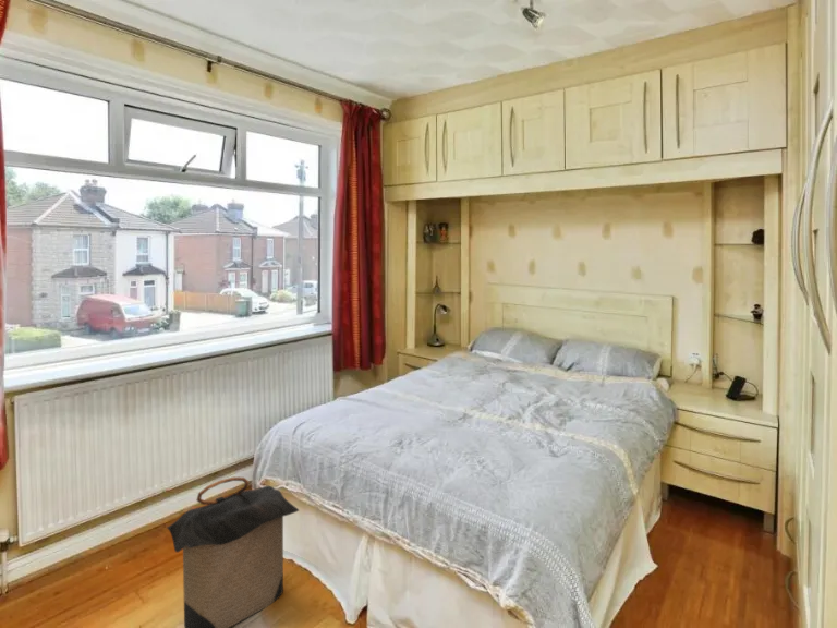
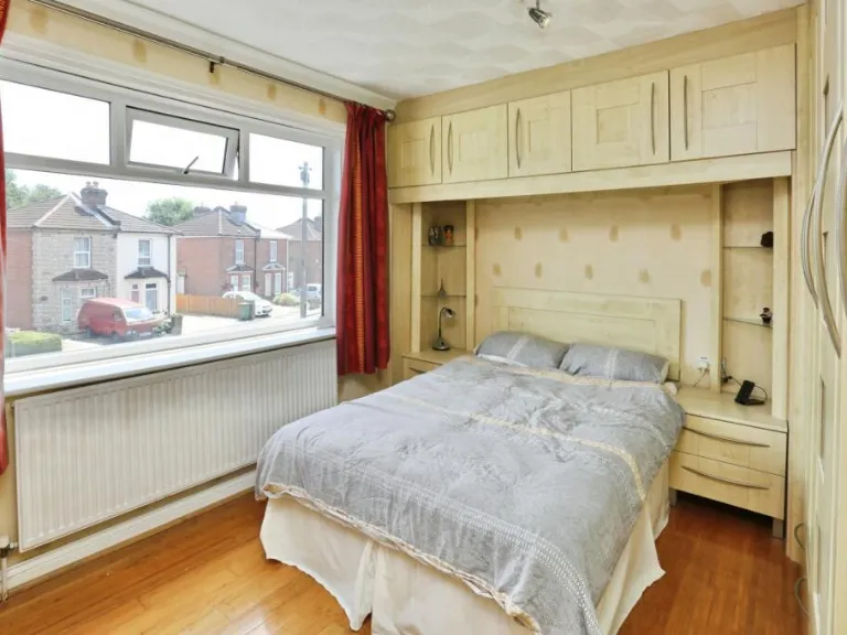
- laundry hamper [167,476,300,628]
